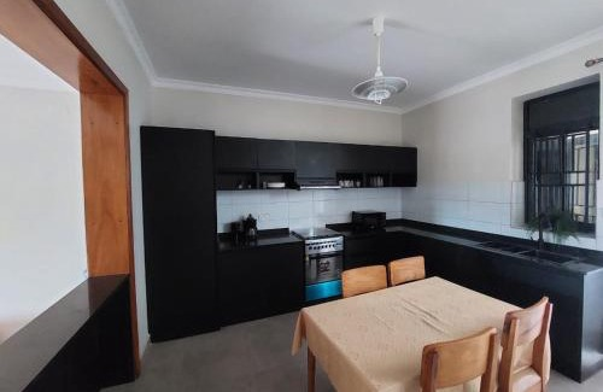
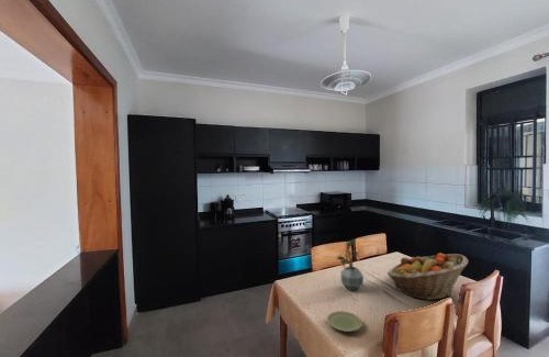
+ fruit basket [386,253,469,301]
+ potted plant [335,238,365,292]
+ plate [326,310,363,333]
